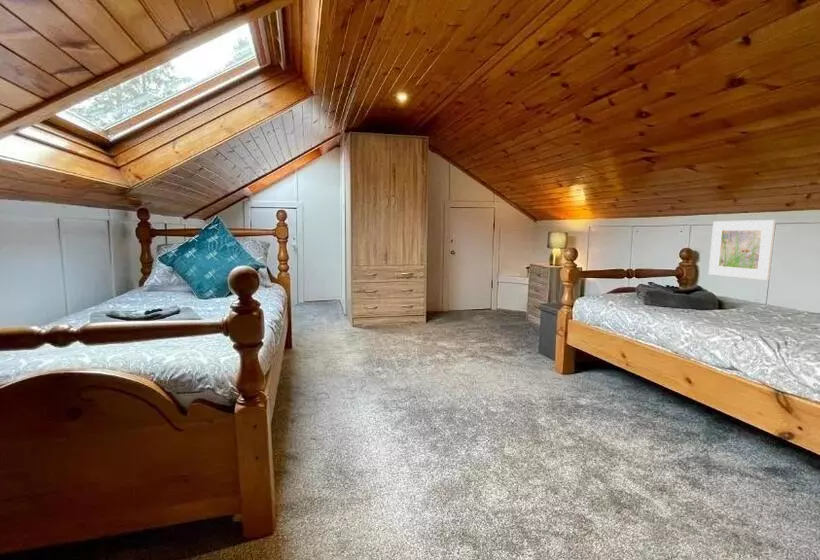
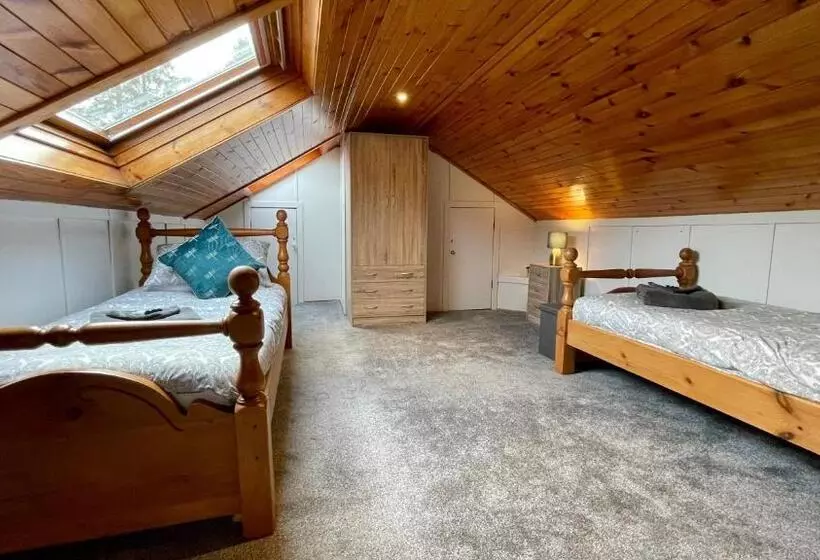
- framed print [708,219,777,281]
